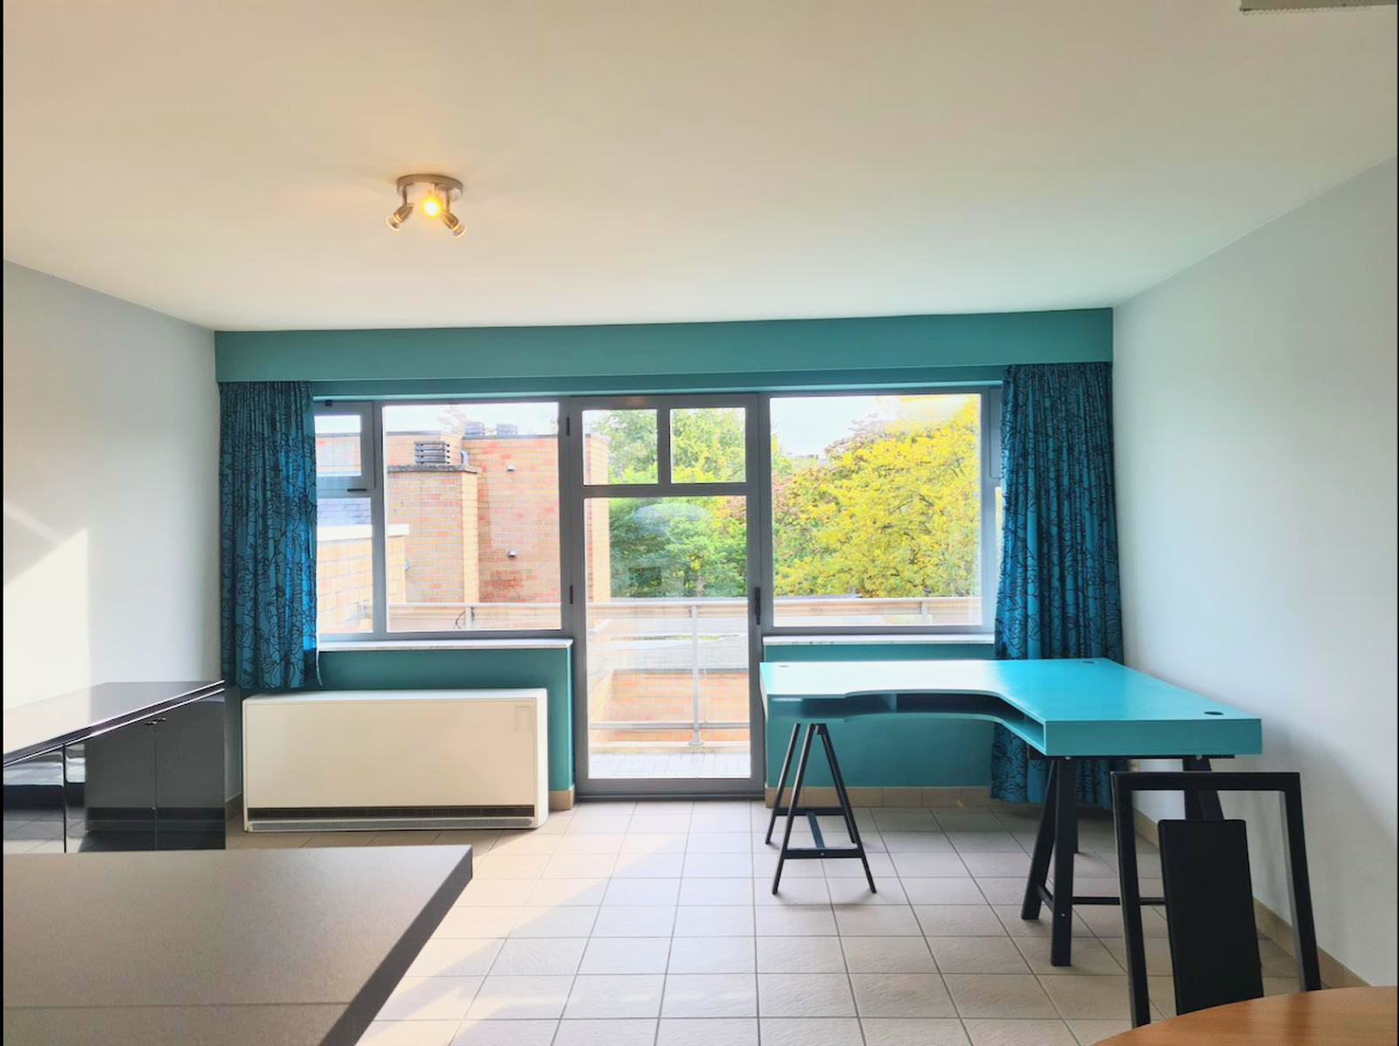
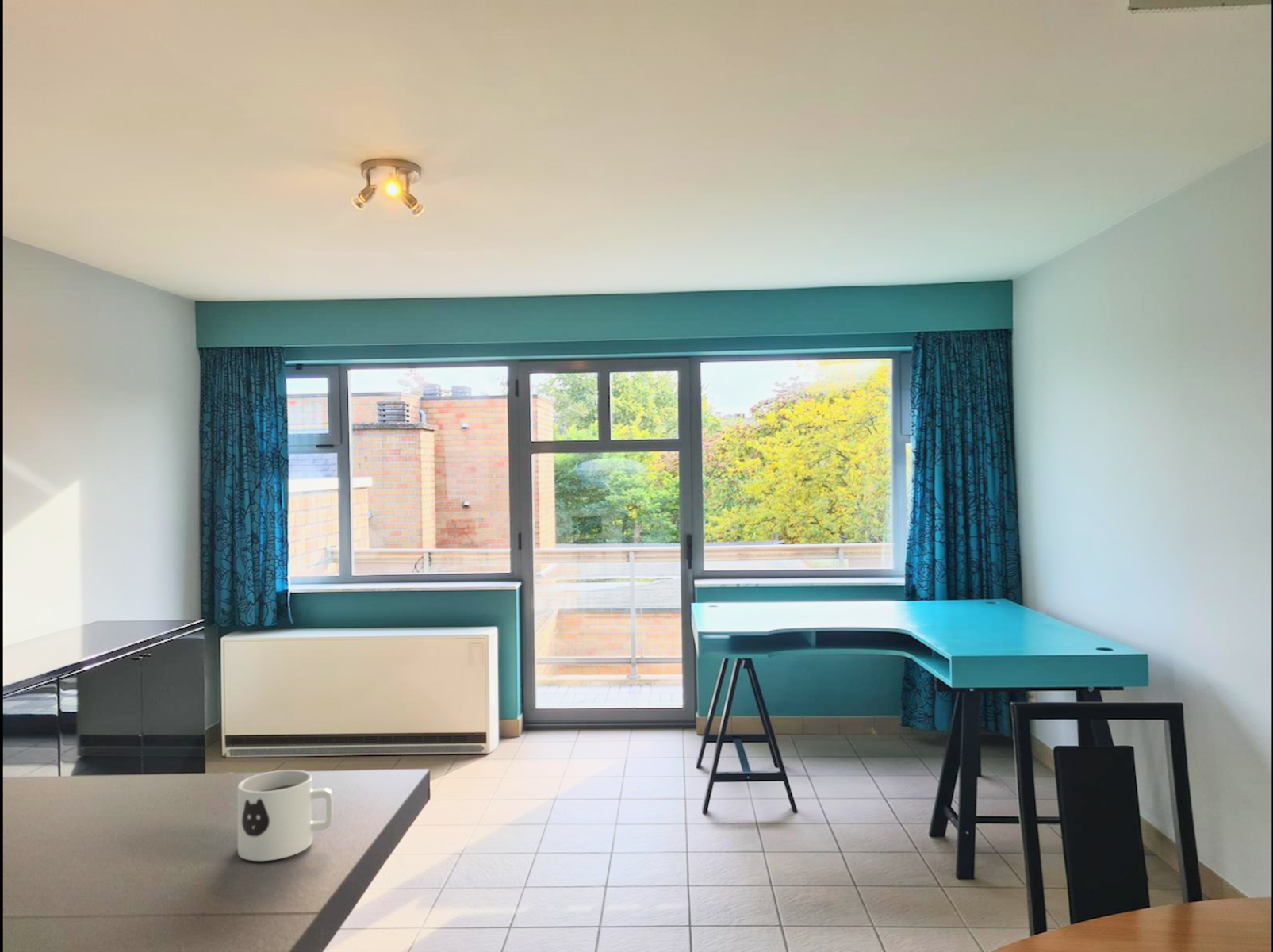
+ mug [237,769,334,862]
